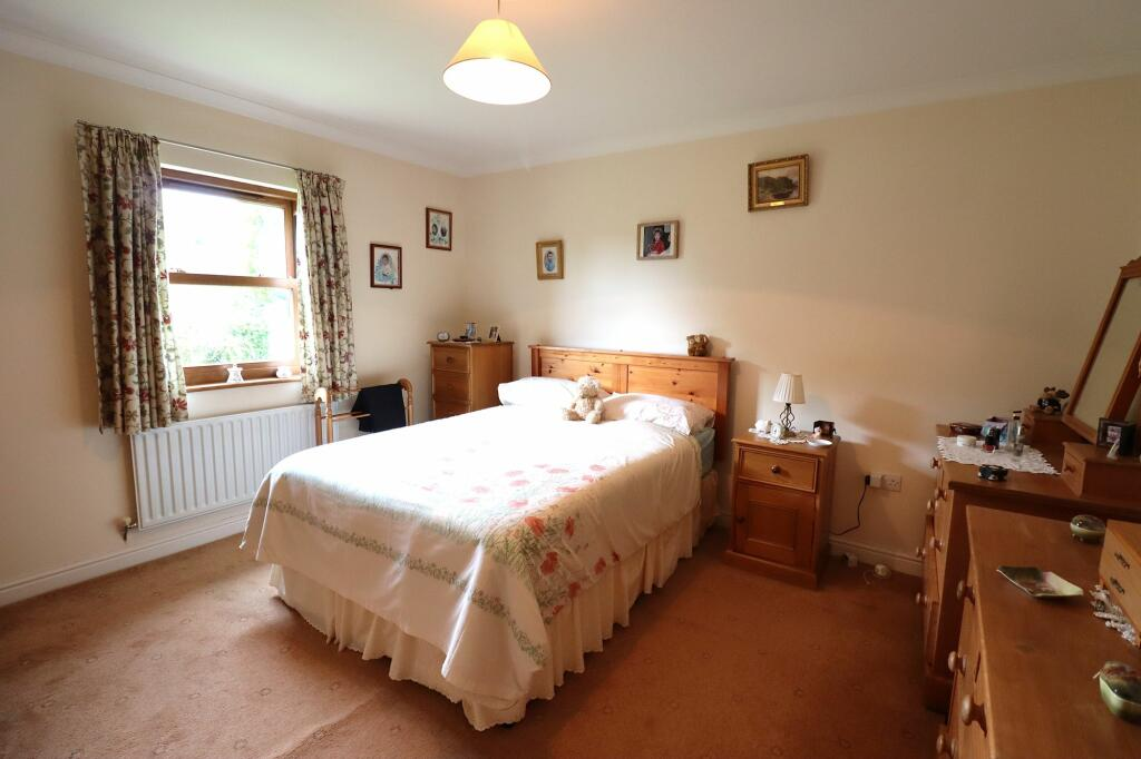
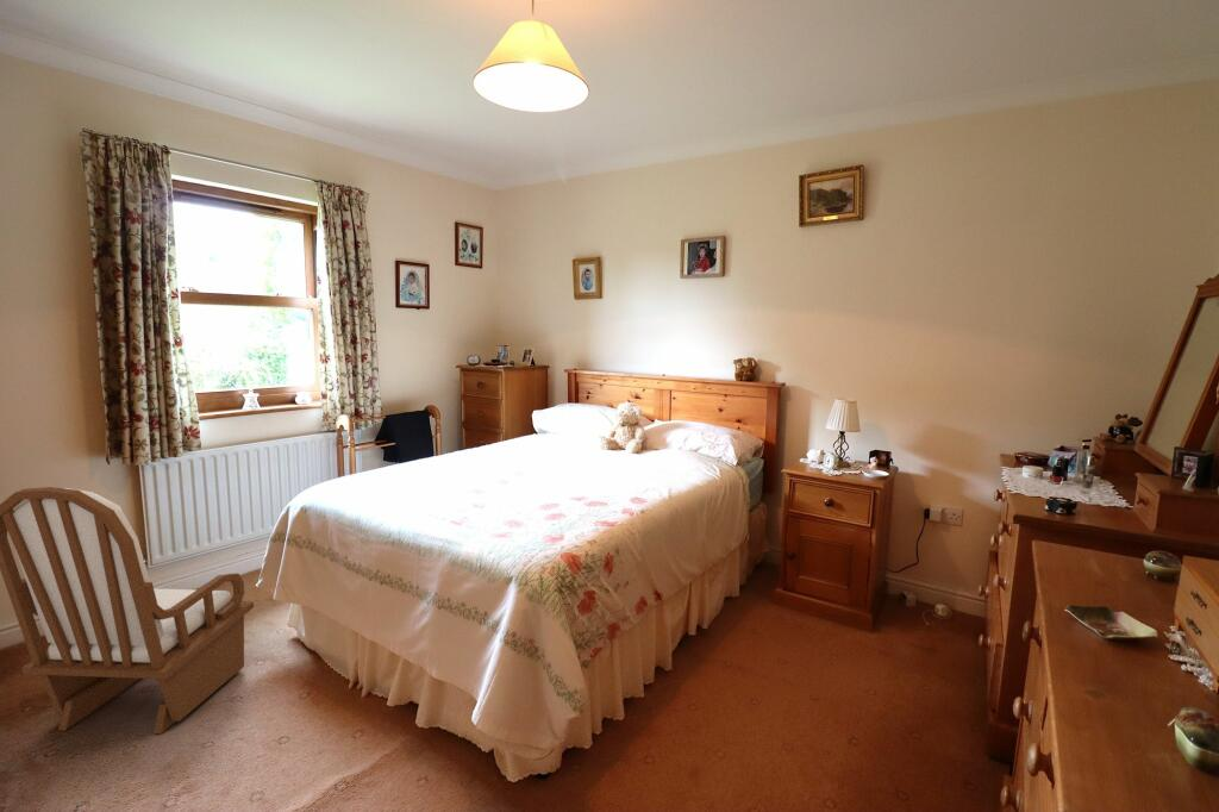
+ armchair [0,486,255,735]
